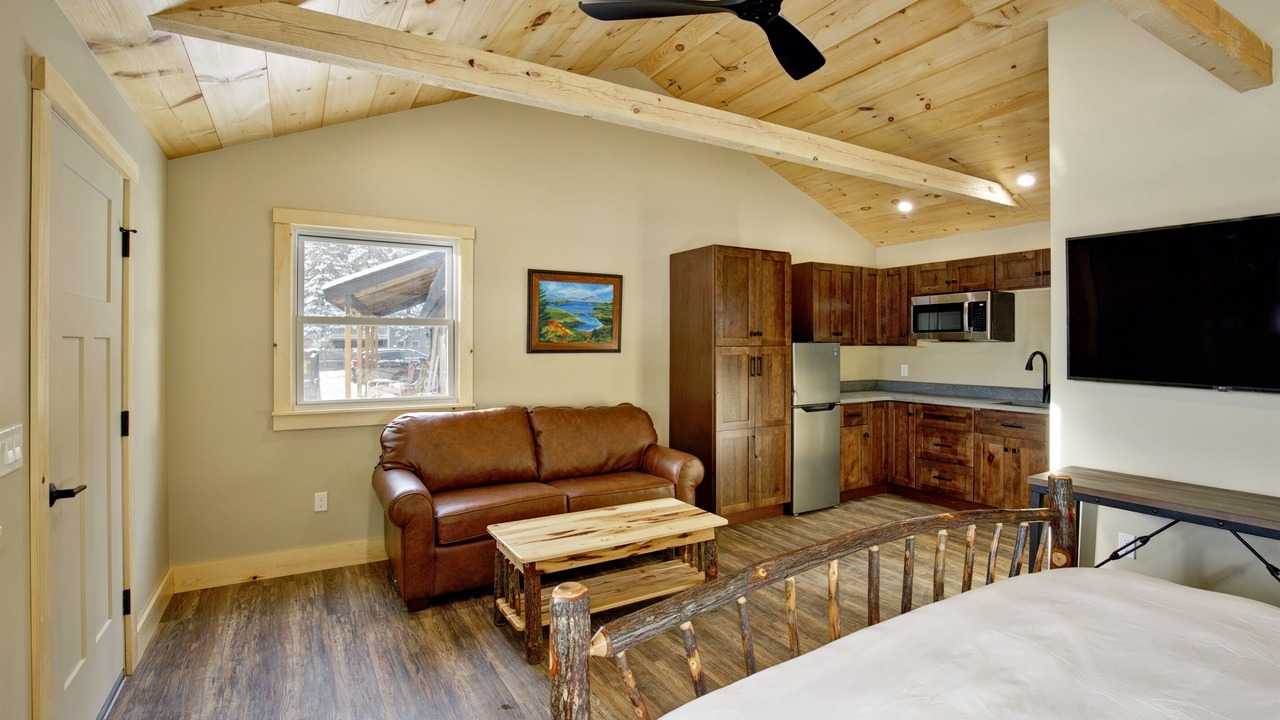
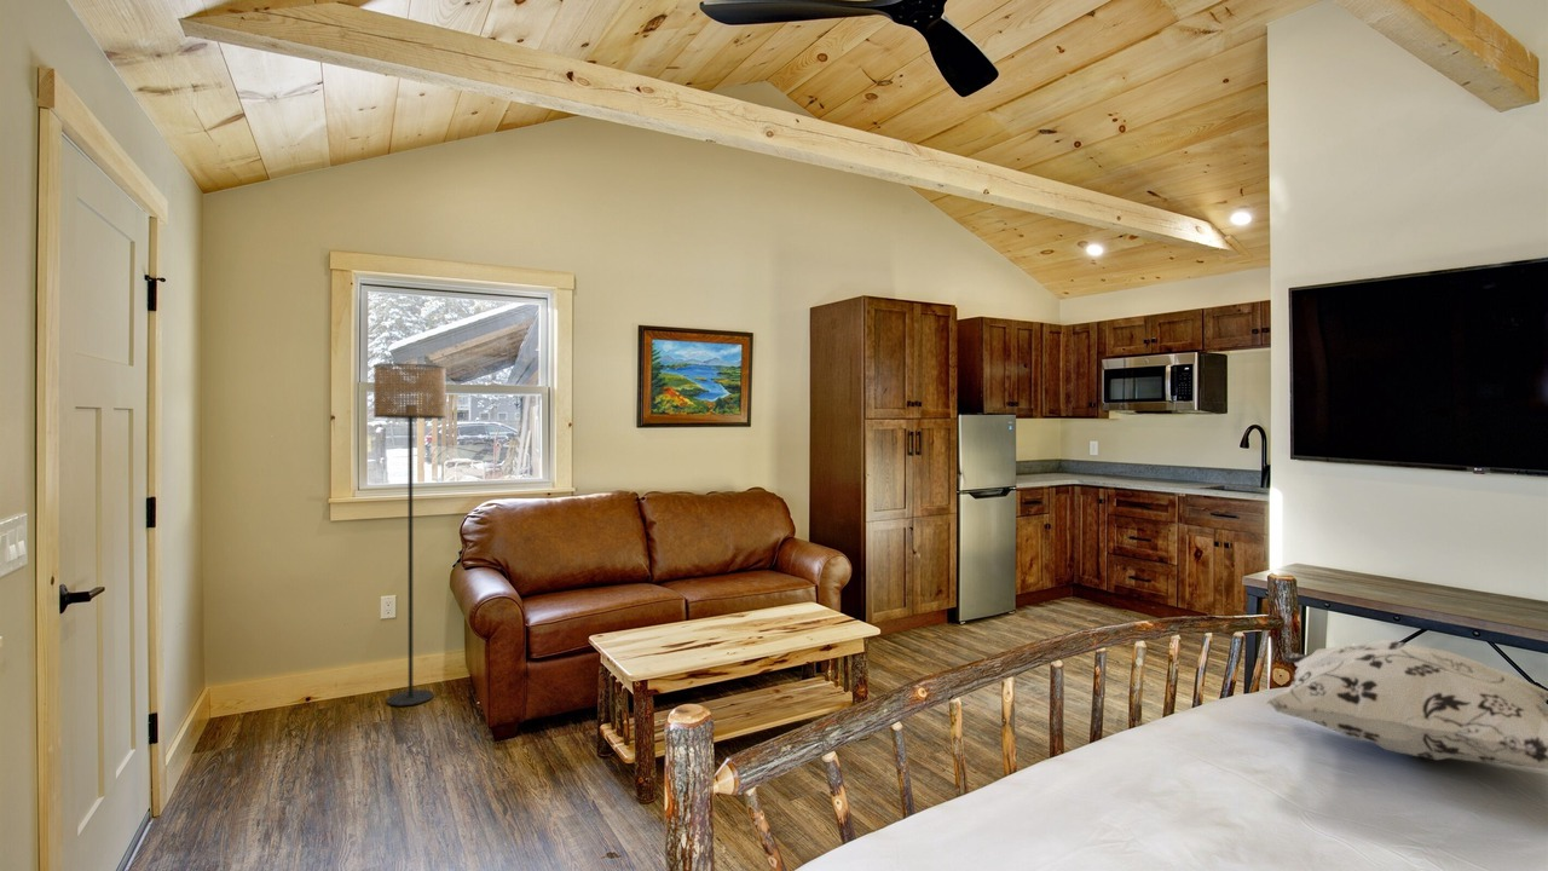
+ floor lamp [372,363,447,708]
+ decorative pillow [1263,639,1548,771]
